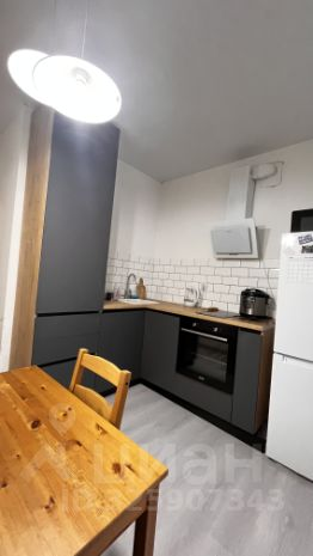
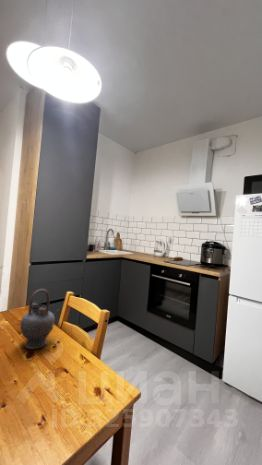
+ teapot [19,288,61,350]
